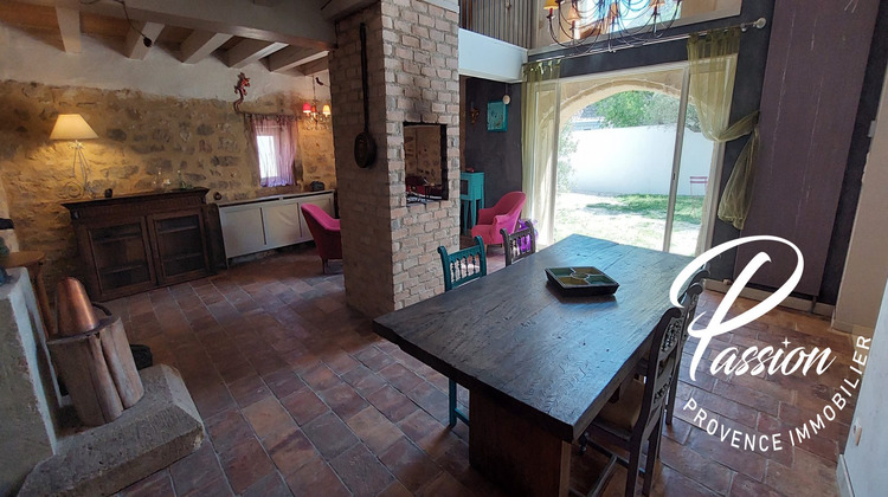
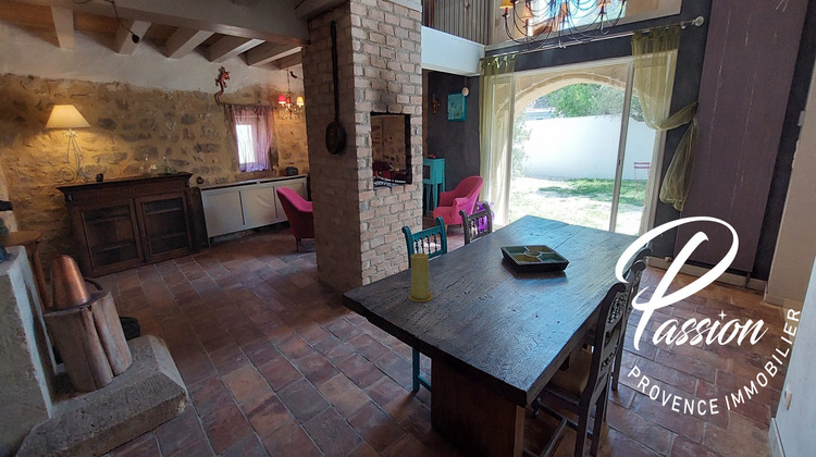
+ candle [408,252,434,302]
